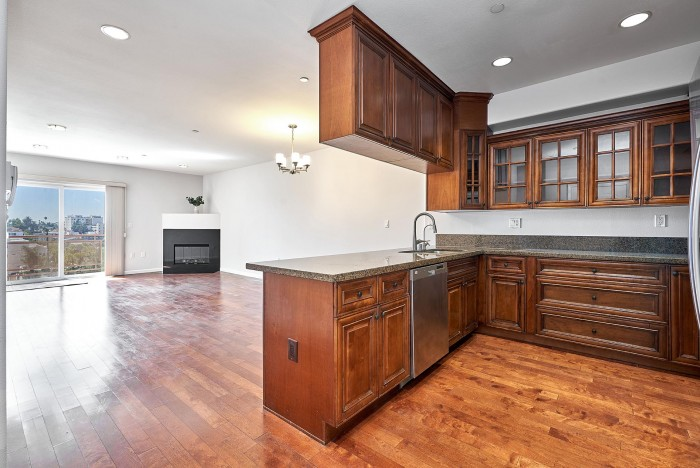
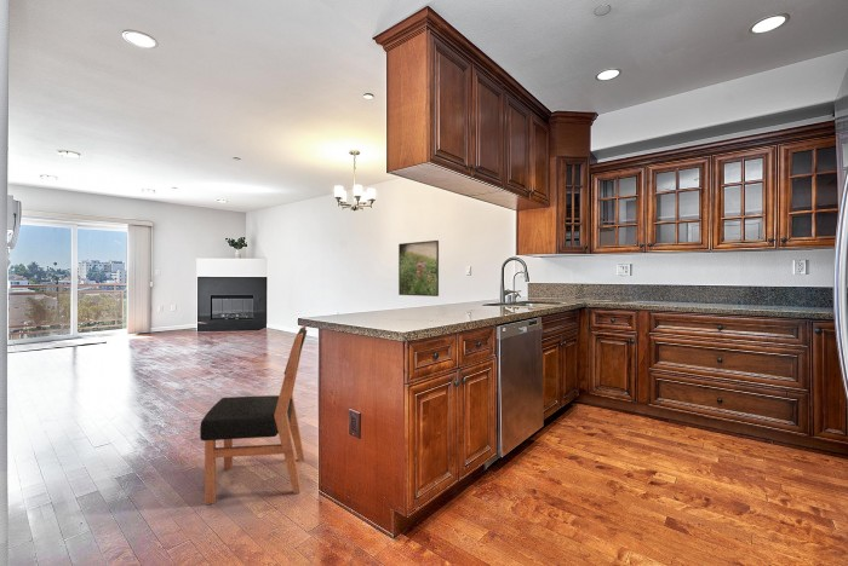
+ dining chair [199,325,308,506]
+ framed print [397,239,440,298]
